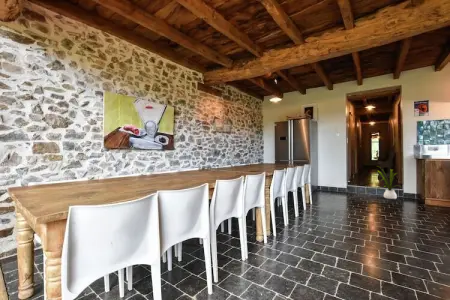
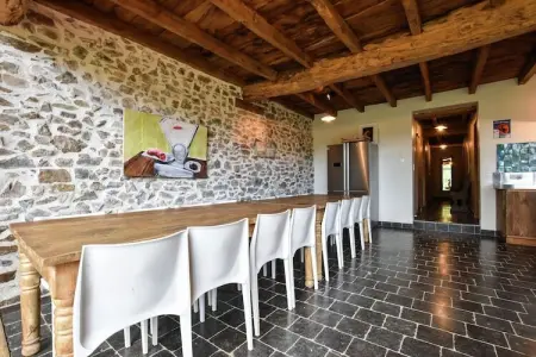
- house plant [377,165,402,200]
